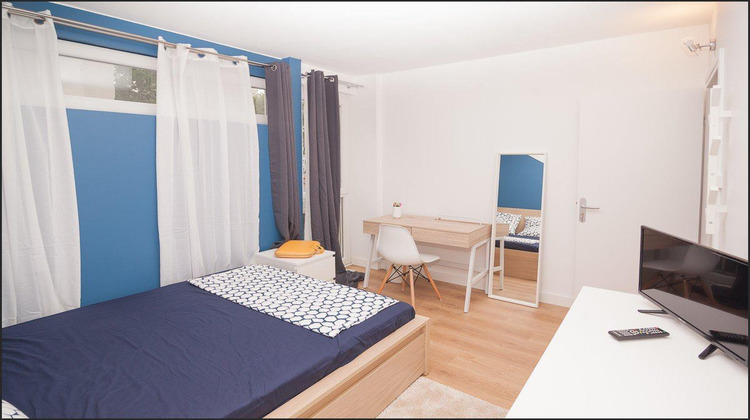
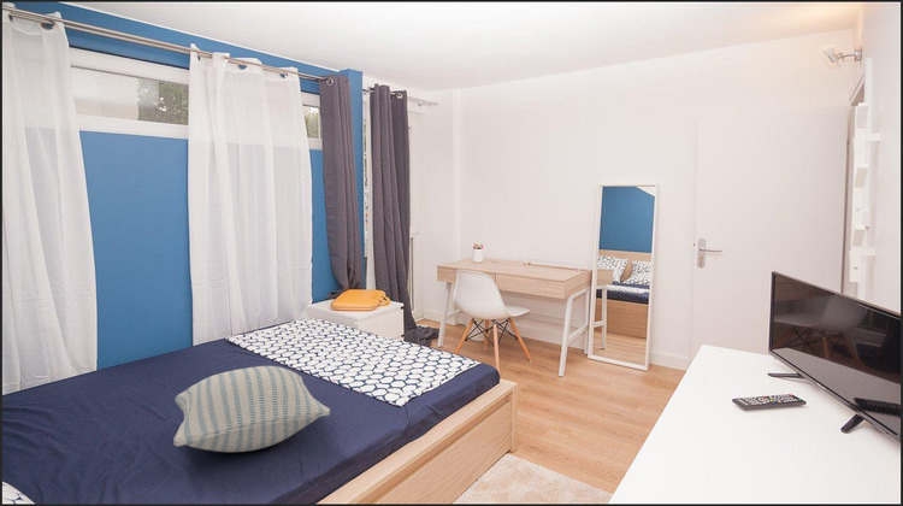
+ pillow [172,365,331,453]
